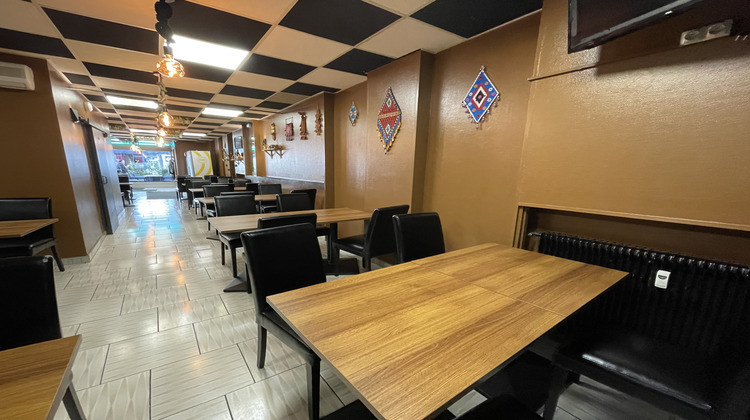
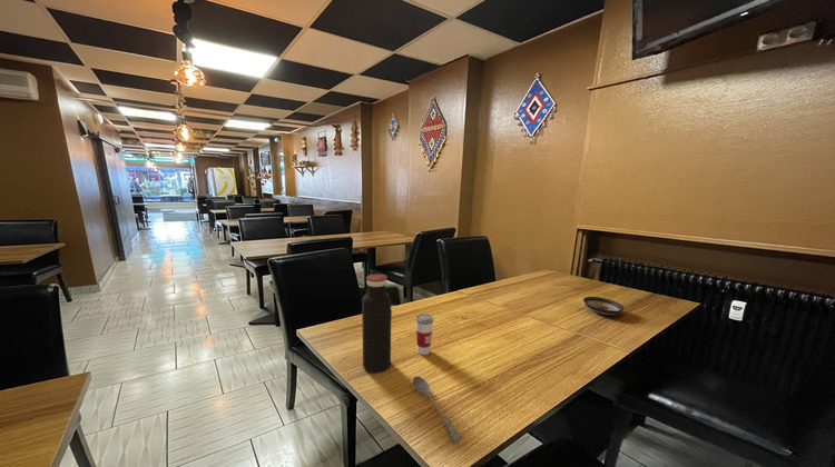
+ saucer [582,296,625,316]
+ soupspoon [412,376,462,444]
+ cup [414,304,434,356]
+ water bottle [361,272,393,374]
